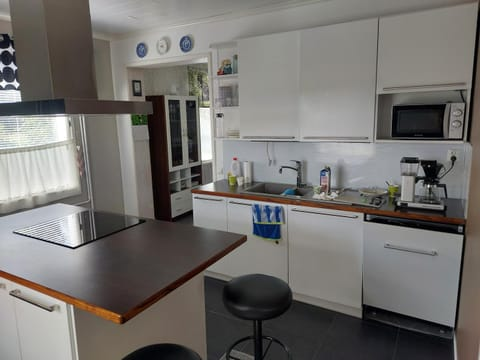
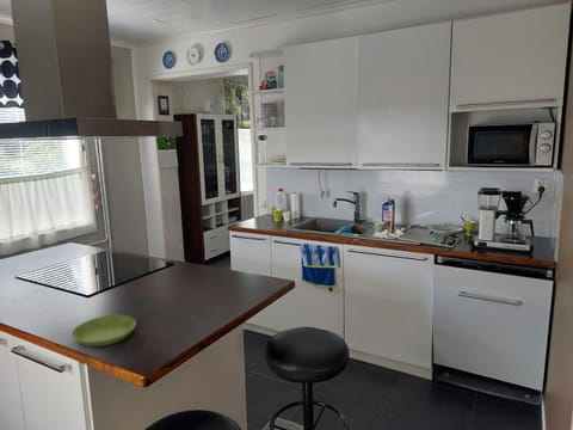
+ saucer [70,314,137,348]
